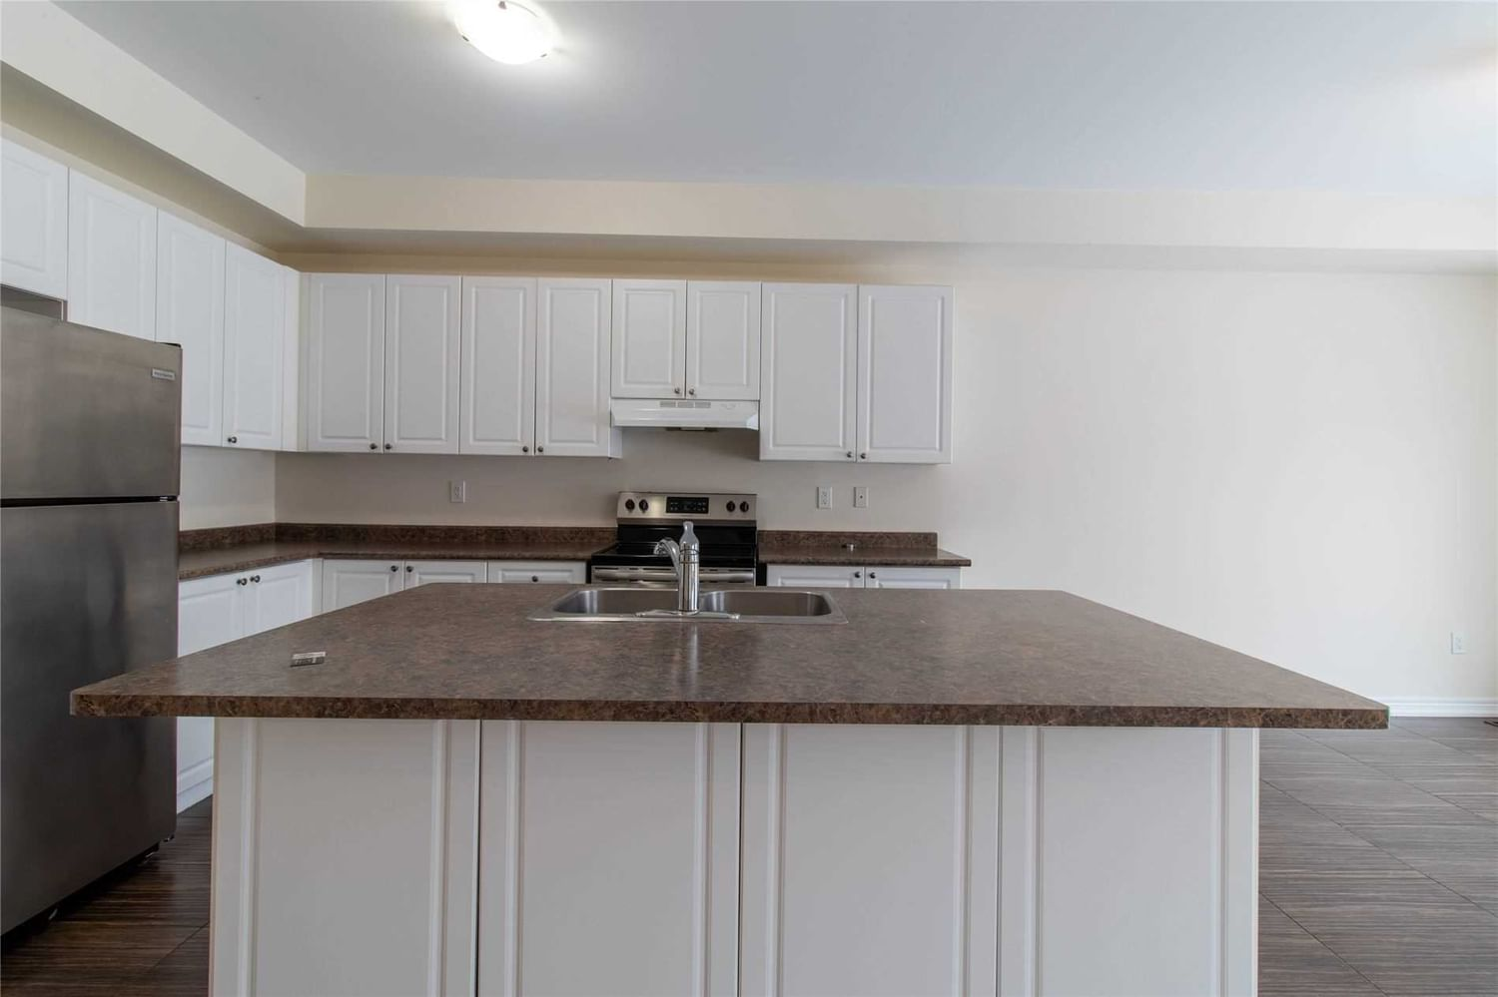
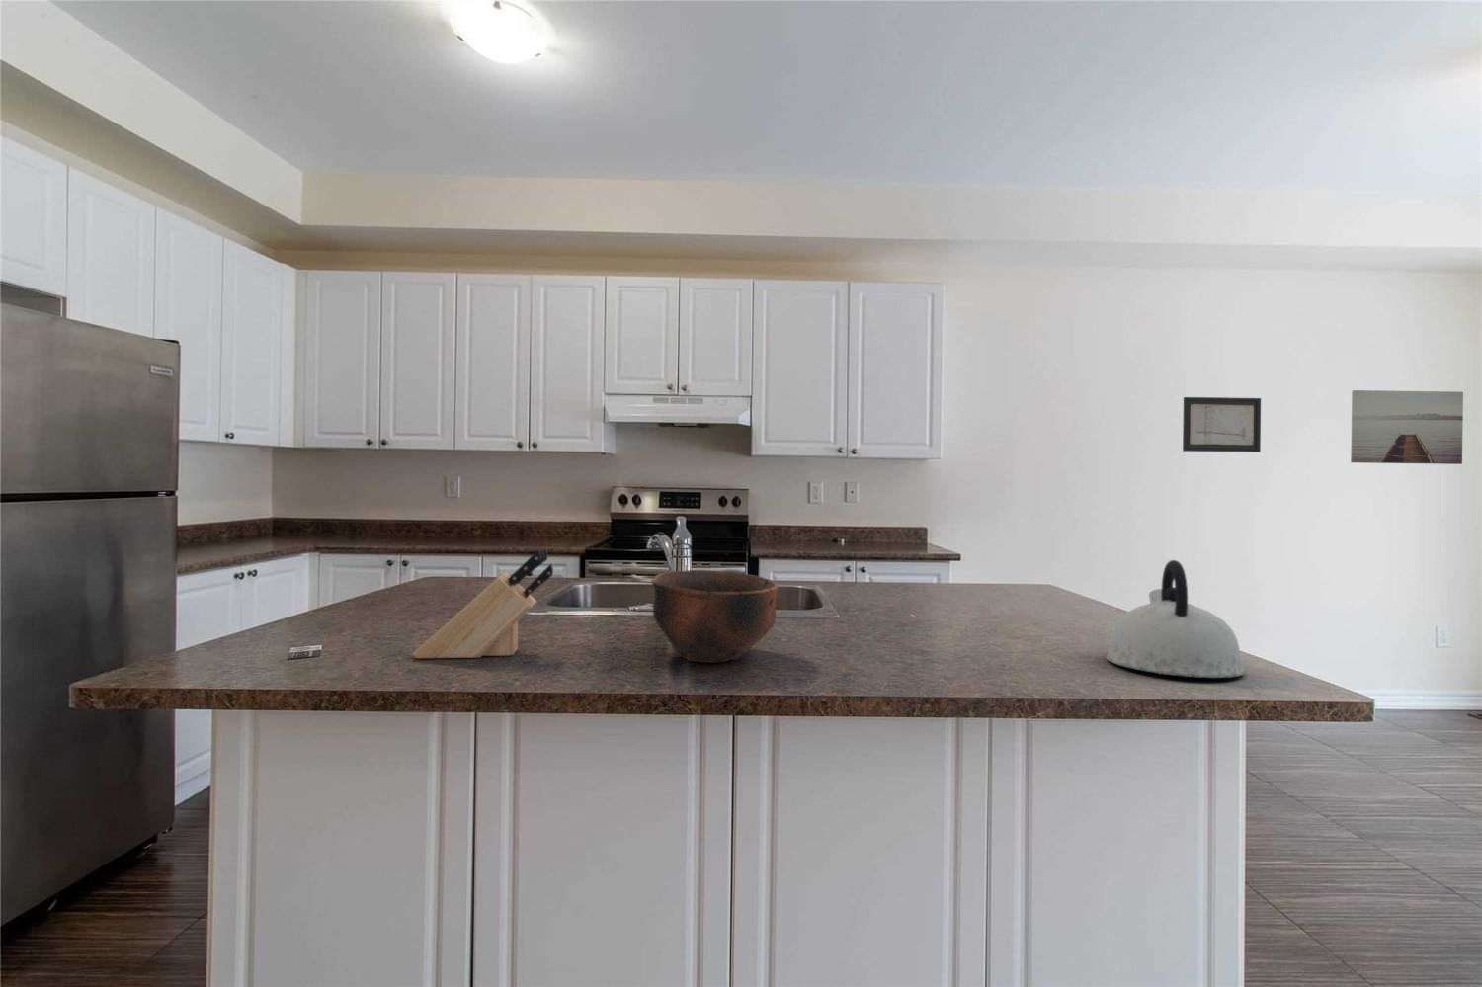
+ wall art [1350,389,1464,465]
+ wall art [1181,397,1262,454]
+ kettle [1104,560,1246,679]
+ knife block [411,549,554,659]
+ bowl [650,570,780,664]
